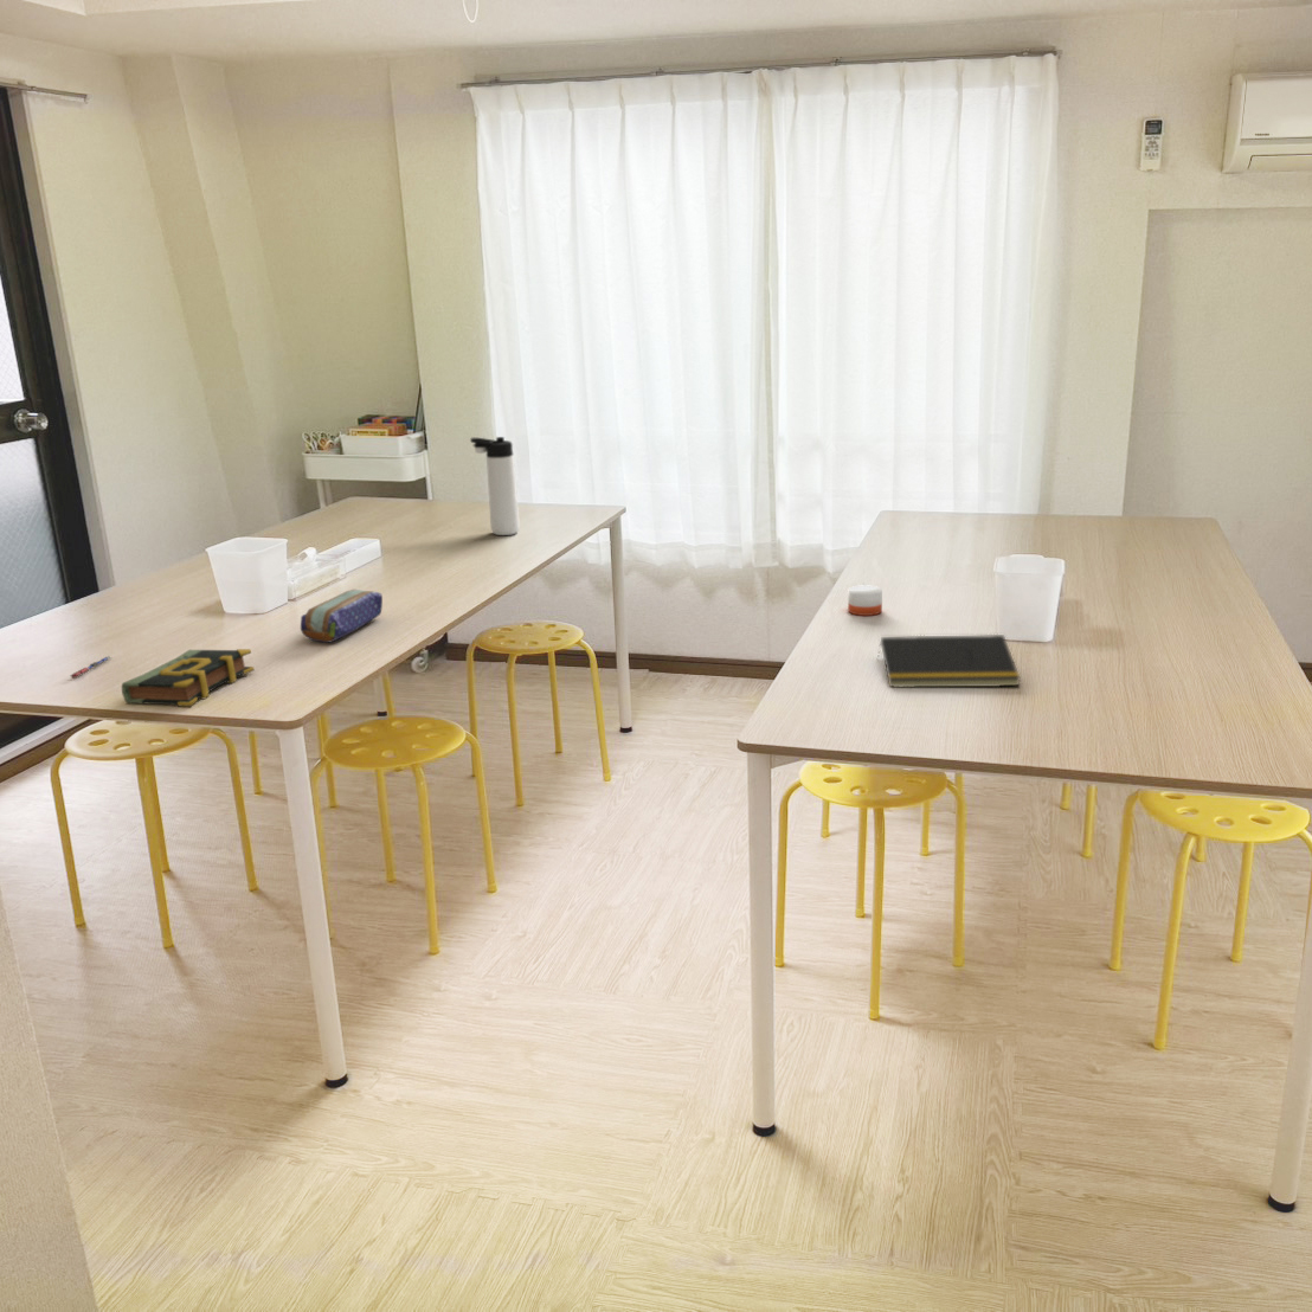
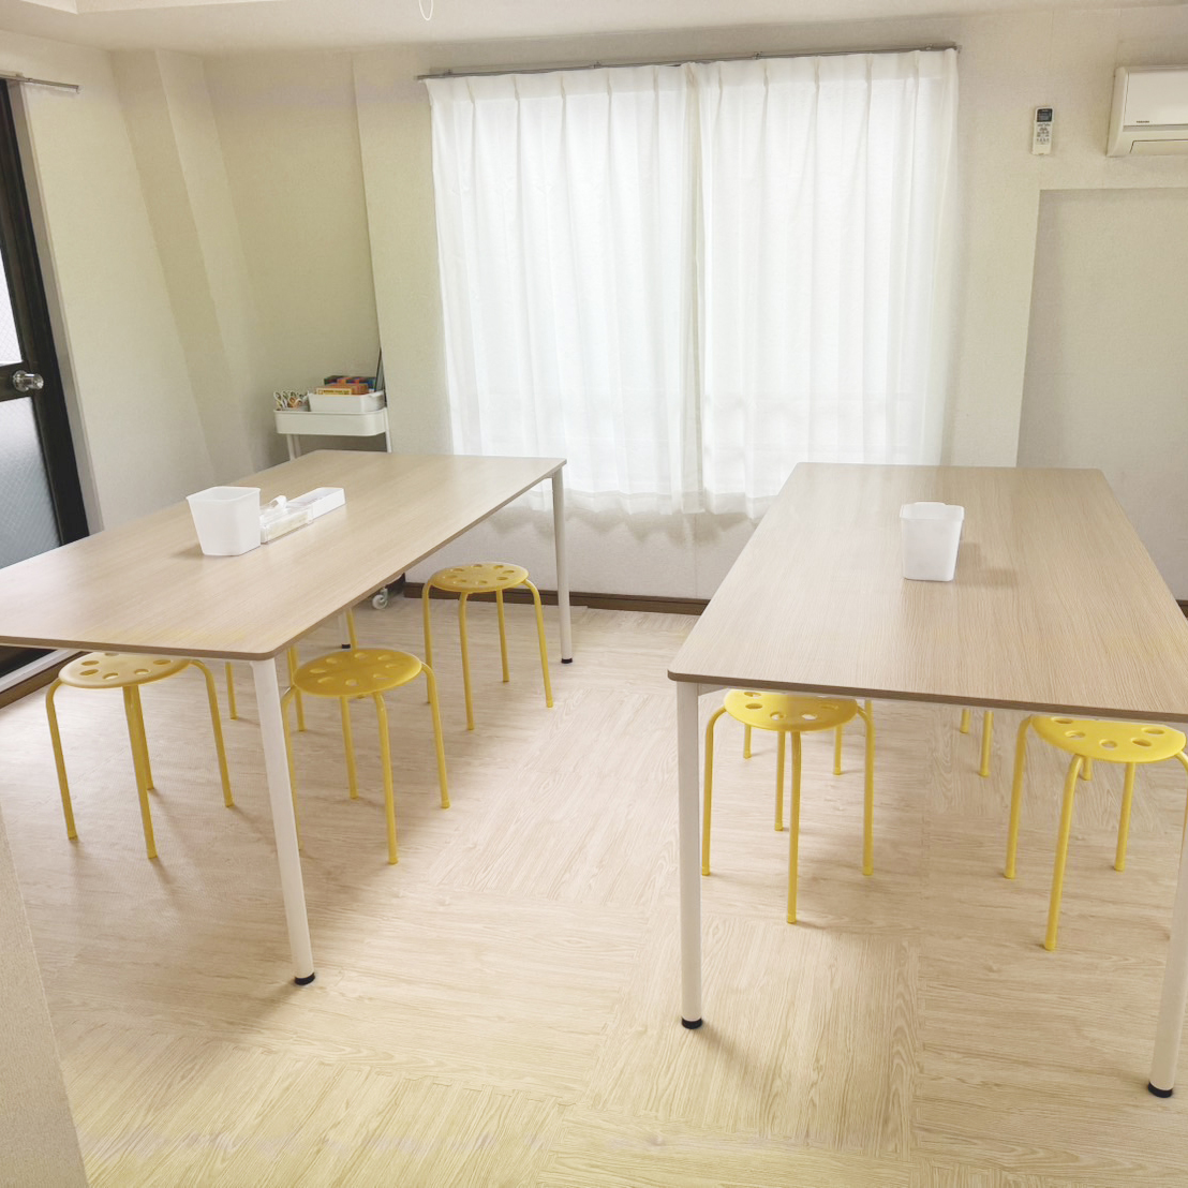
- book [121,648,256,708]
- notepad [876,633,1022,688]
- pen [70,655,112,680]
- candle [847,568,883,616]
- thermos bottle [469,436,521,536]
- pencil case [299,589,383,644]
